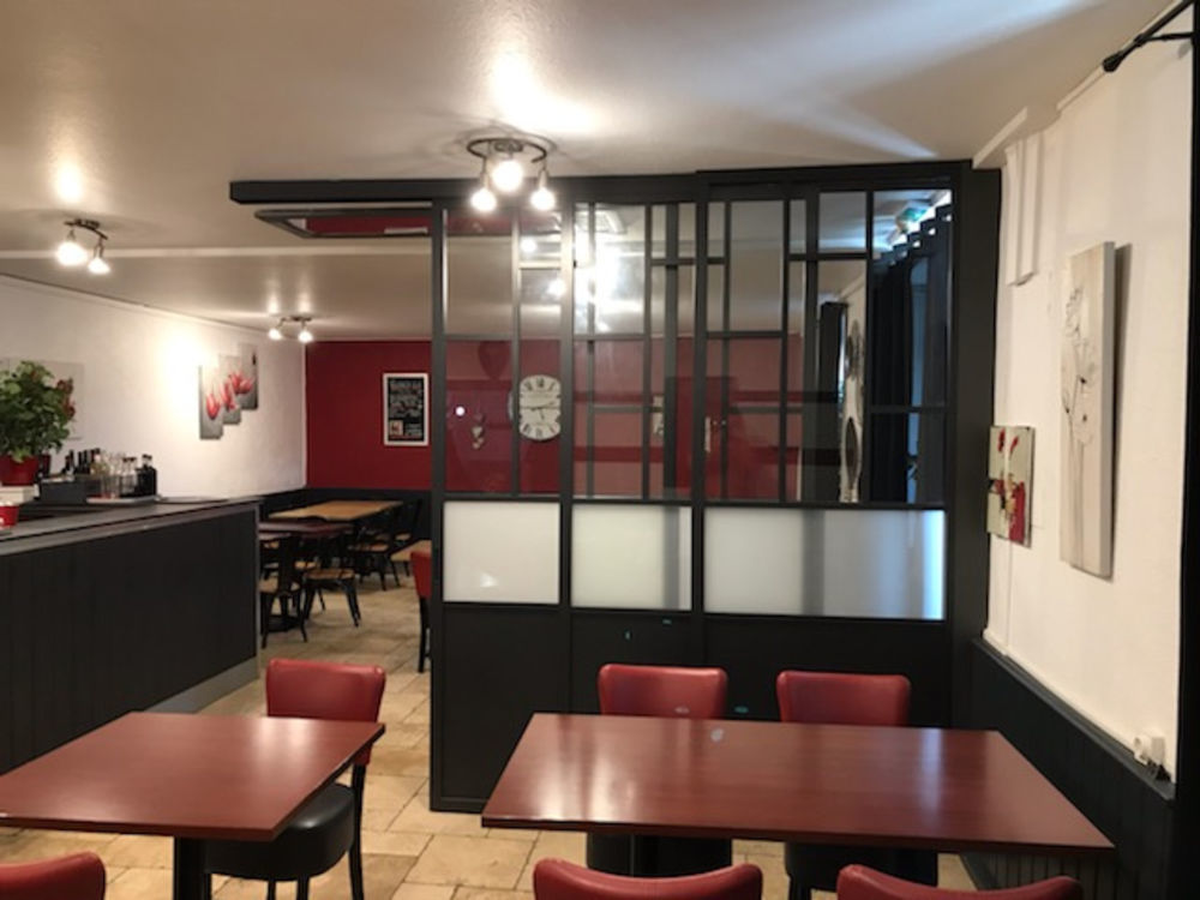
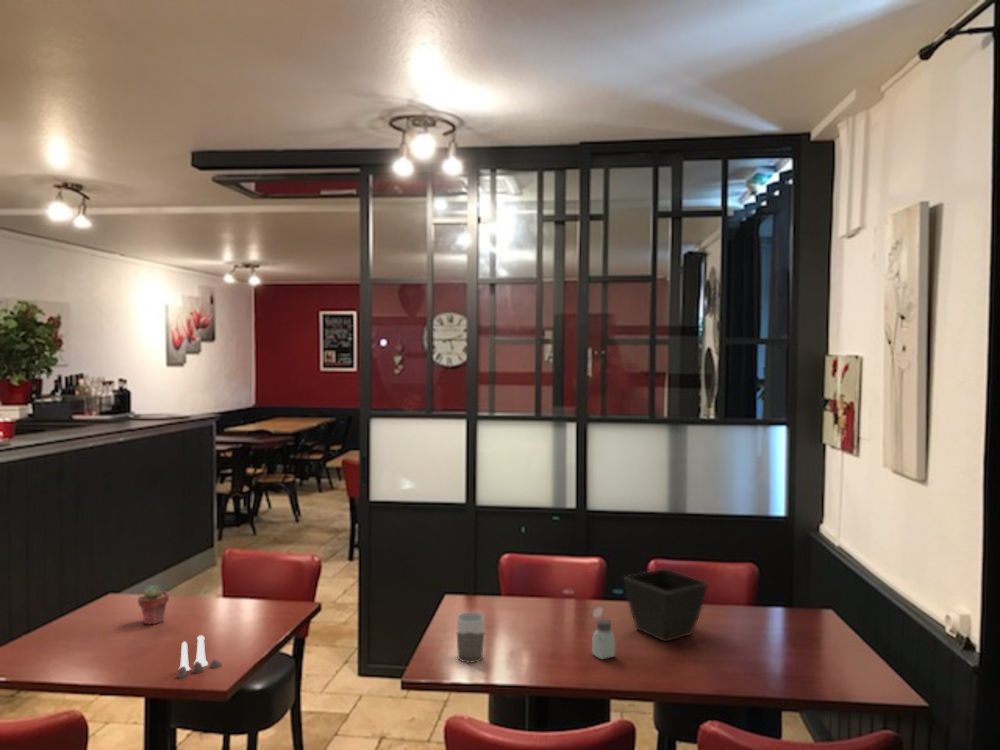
+ salt and pepper shaker set [176,634,223,680]
+ potted succulent [137,584,170,625]
+ mug [456,611,485,664]
+ saltshaker [591,618,616,660]
+ flower pot [623,568,708,642]
